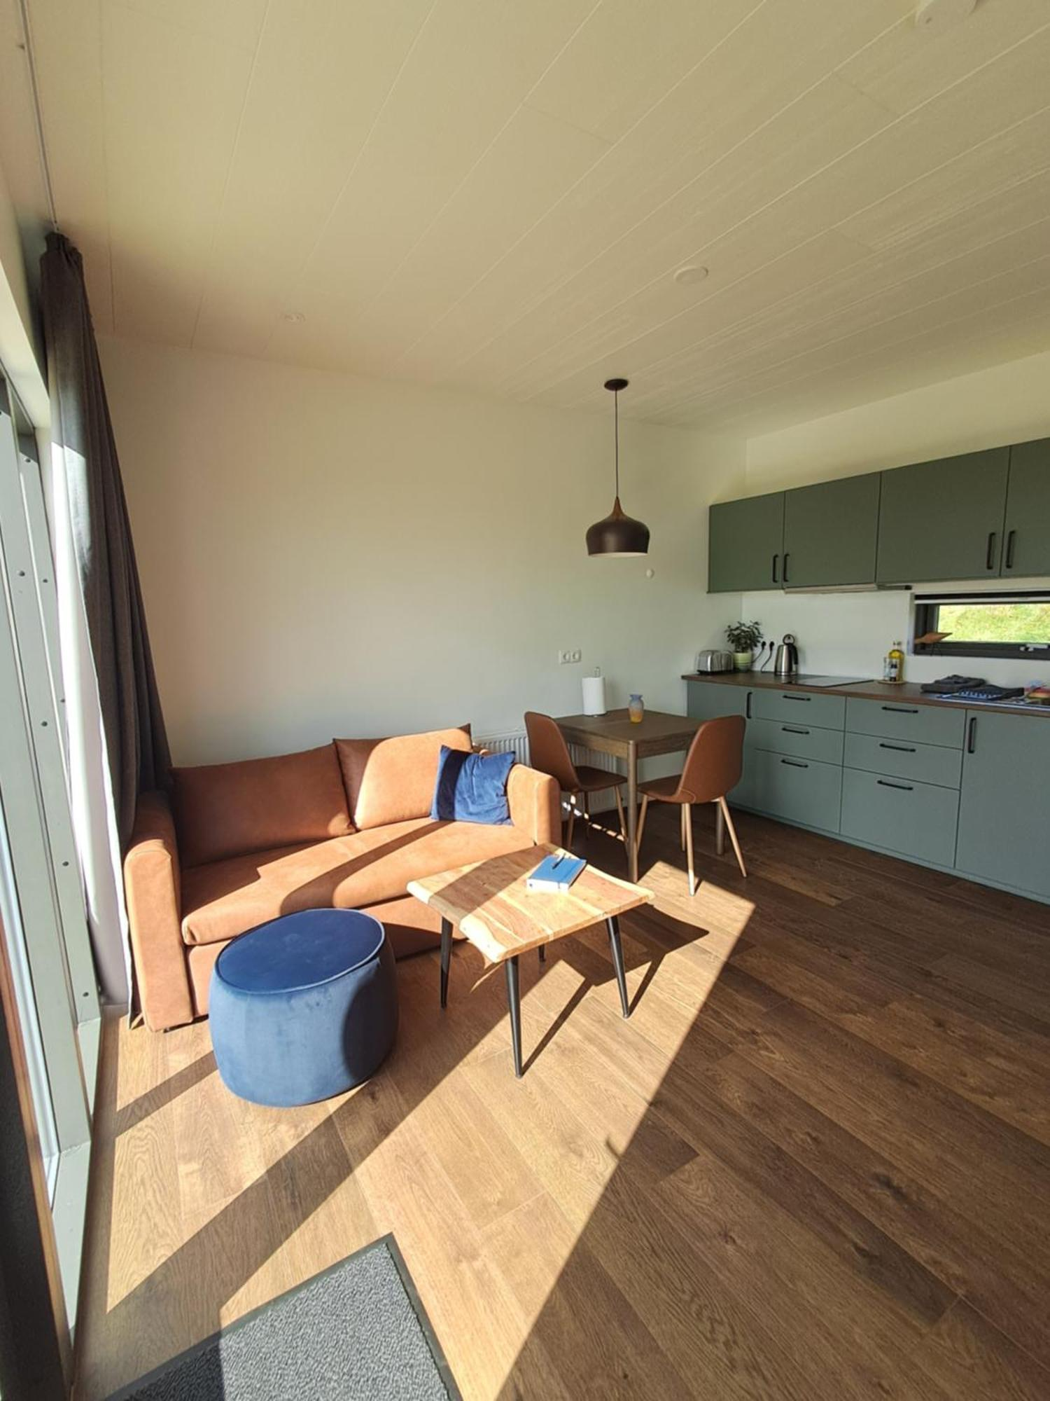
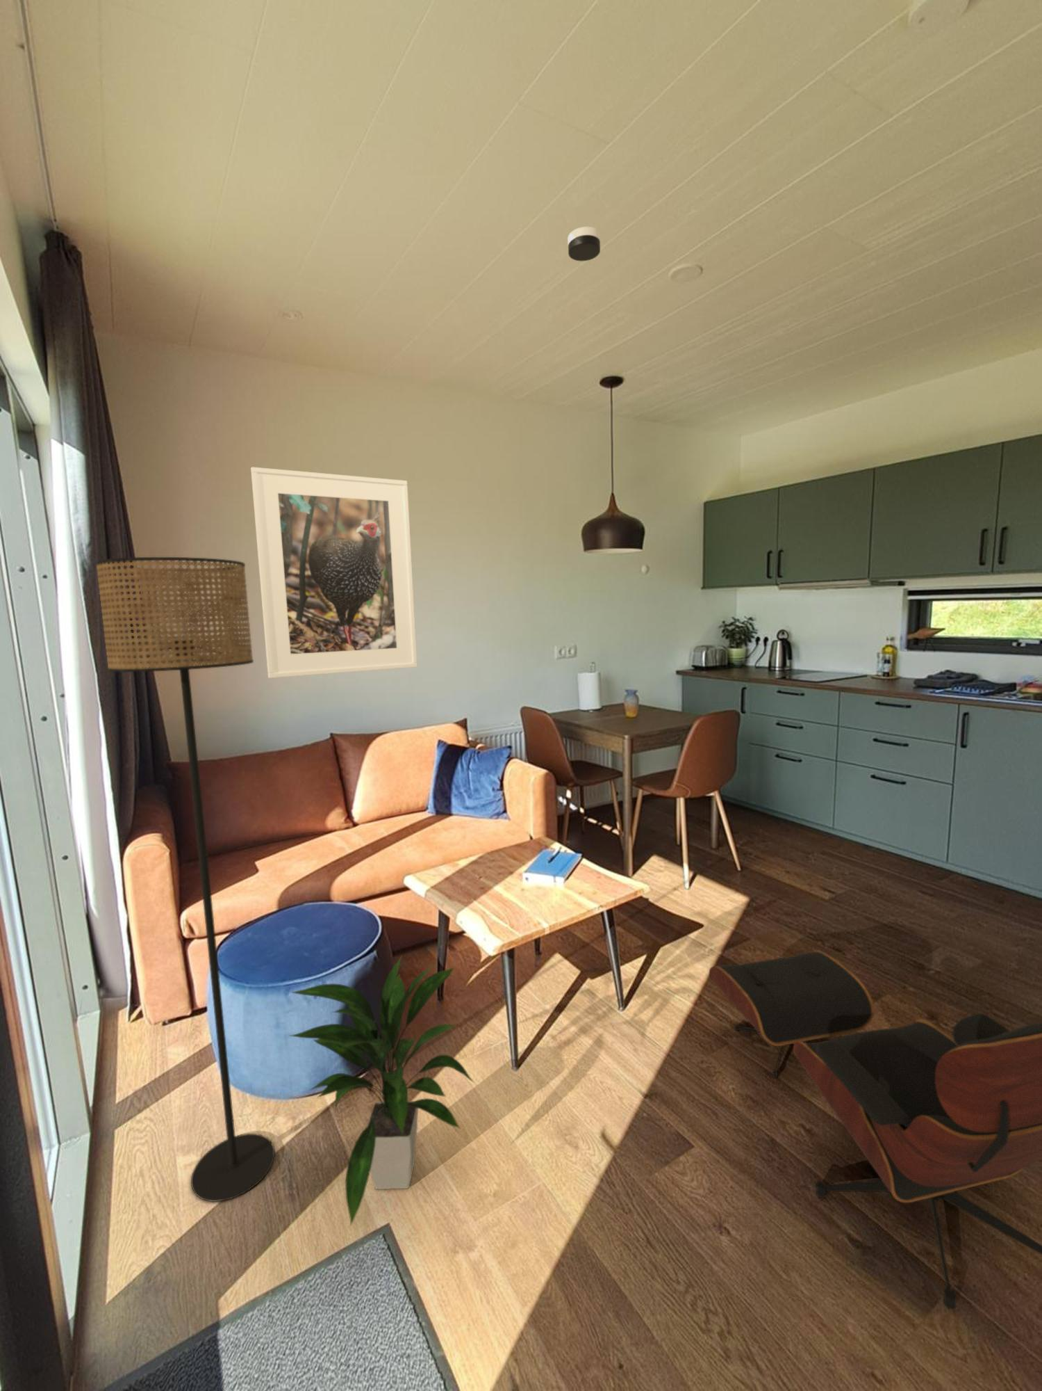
+ indoor plant [290,954,475,1228]
+ smoke detector [568,226,601,262]
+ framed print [250,467,417,679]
+ lounge chair [708,950,1042,1310]
+ floor lamp [95,556,275,1203]
